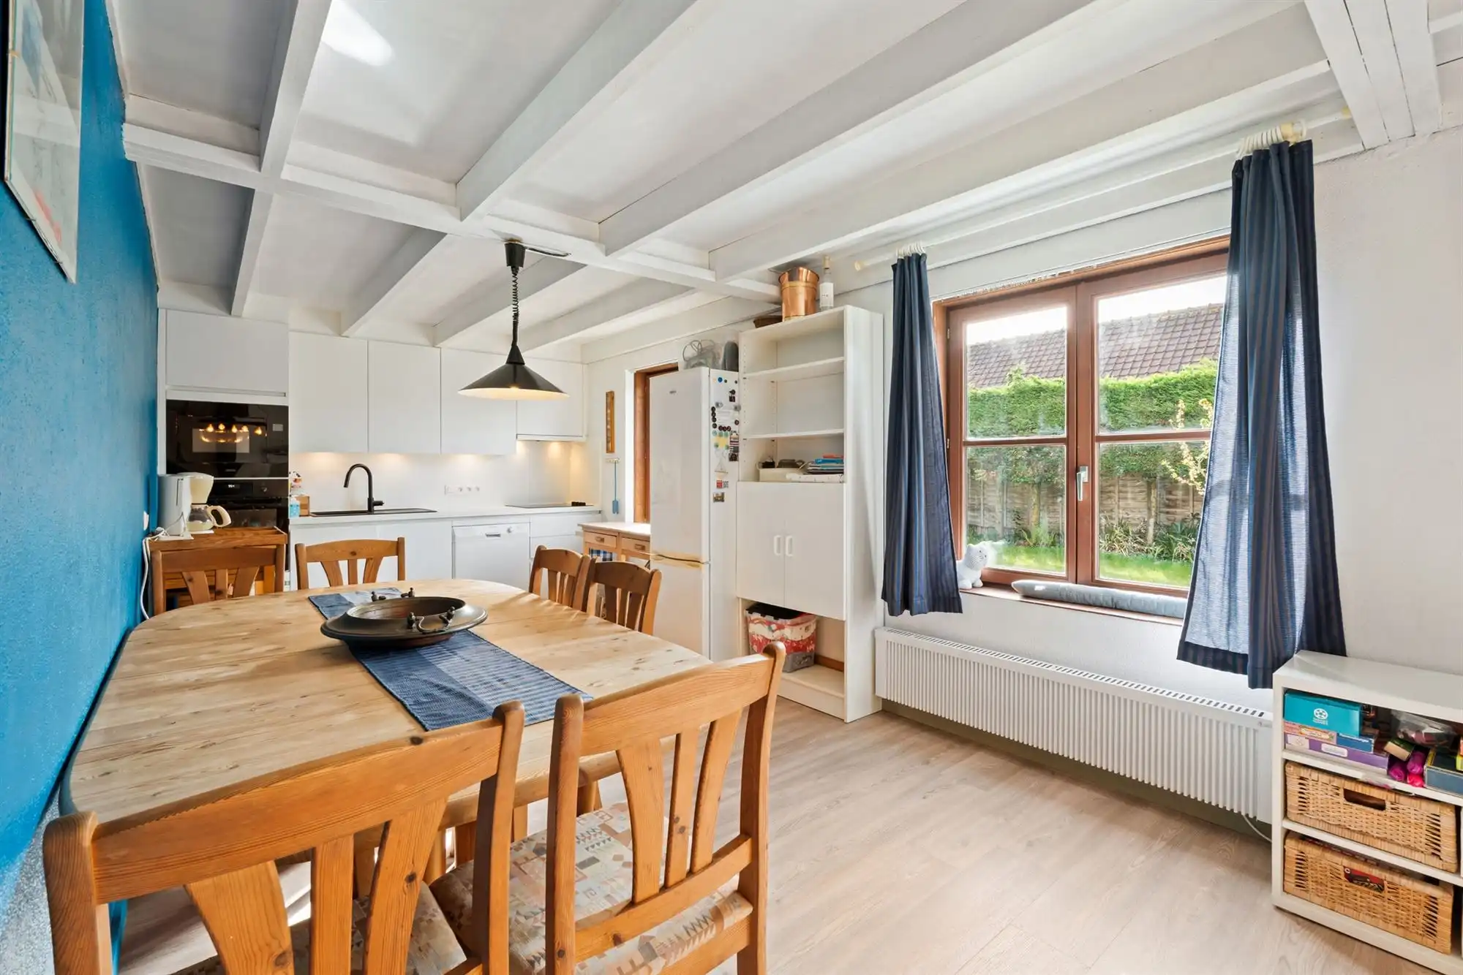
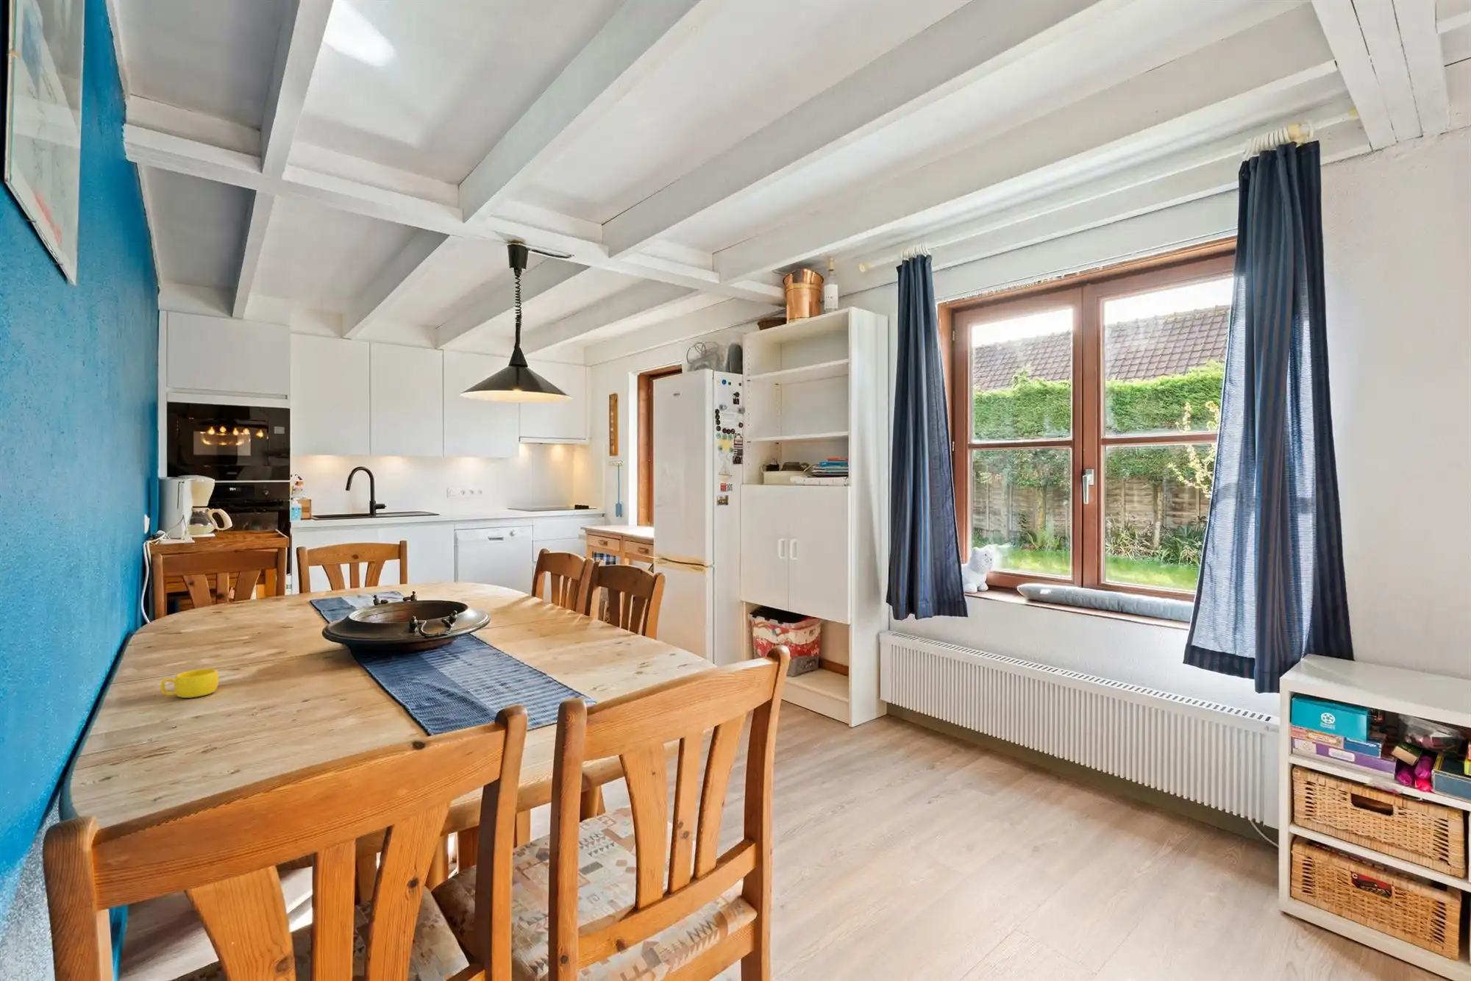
+ cup [160,668,219,699]
